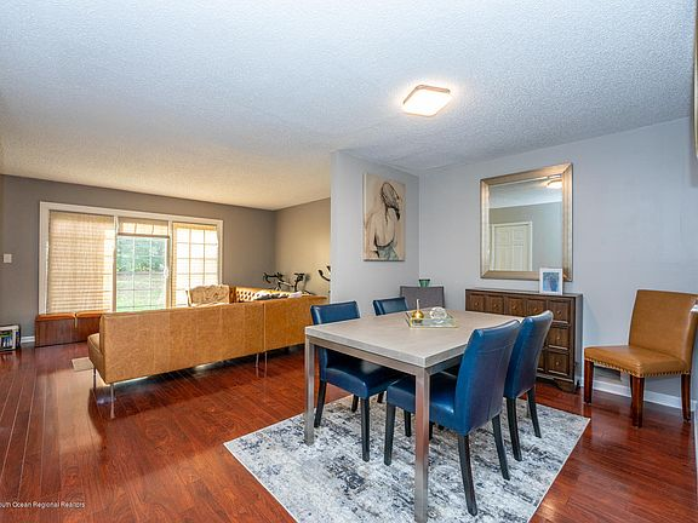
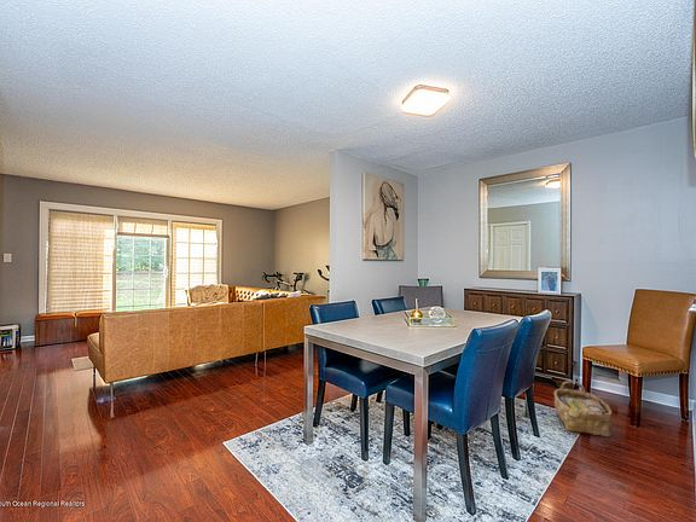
+ woven basket [553,379,613,437]
